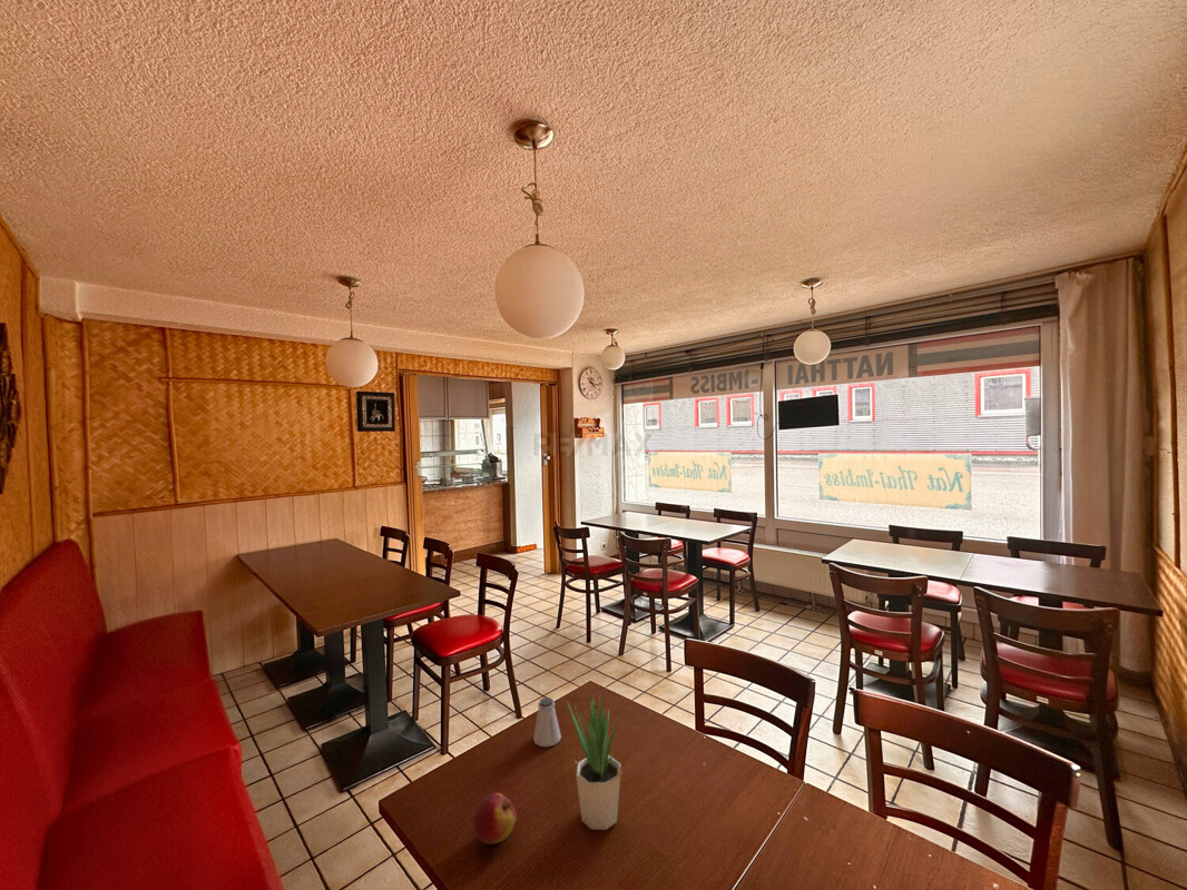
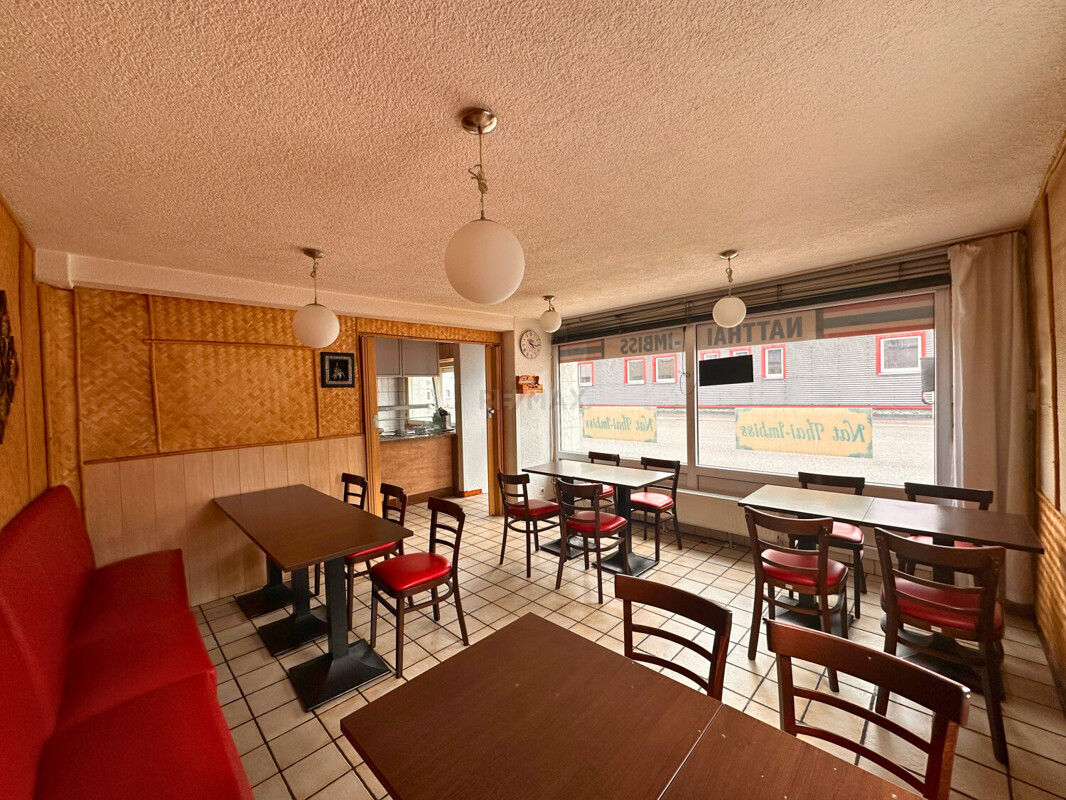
- apple [472,792,518,846]
- saltshaker [532,696,562,748]
- potted plant [566,684,621,831]
